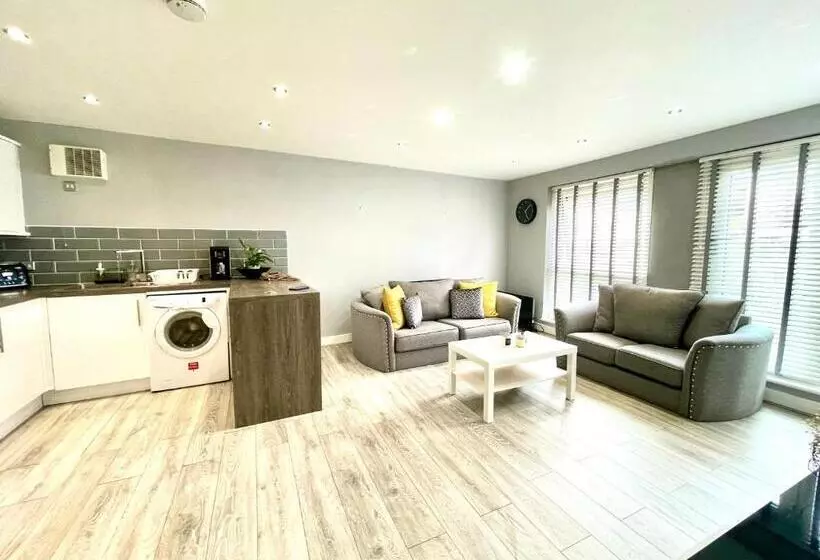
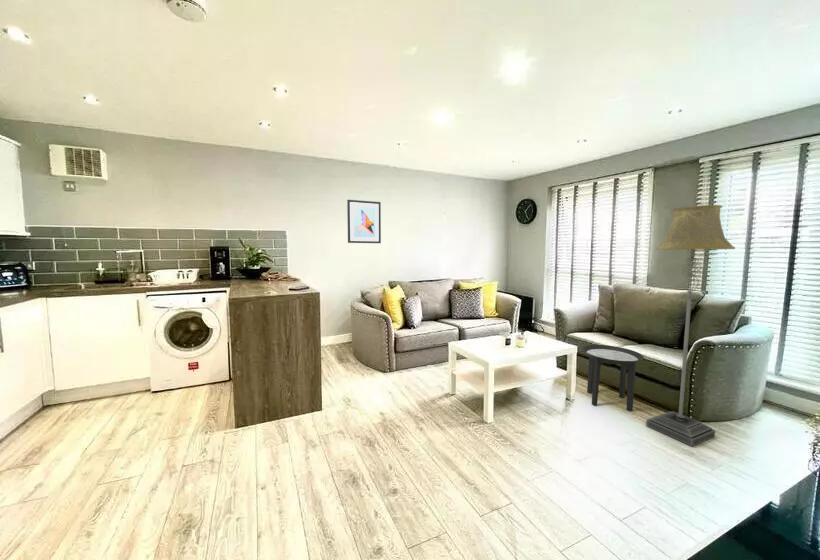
+ side table [581,344,645,412]
+ floor lamp [645,204,736,447]
+ wall art [346,199,382,244]
